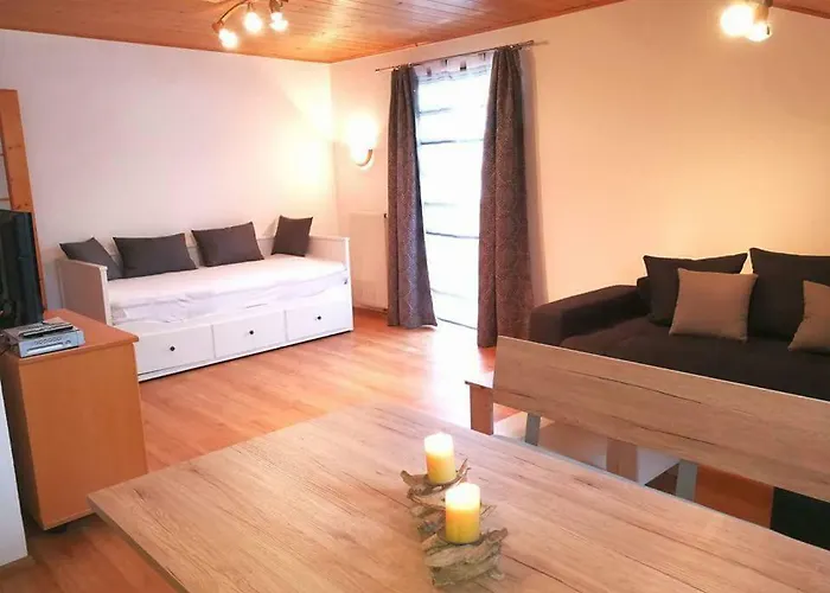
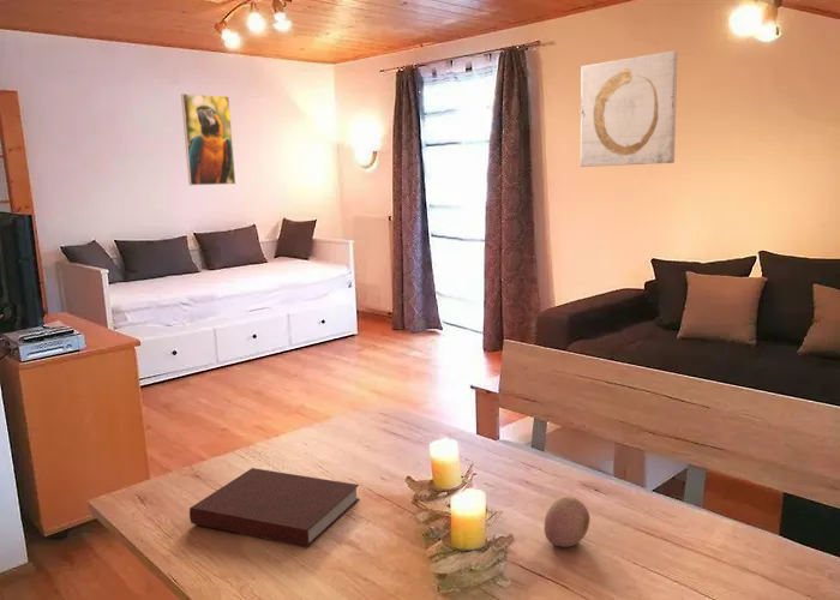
+ wall art [580,50,679,168]
+ fruit [544,494,590,548]
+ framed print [180,92,236,186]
+ notebook [188,467,360,548]
